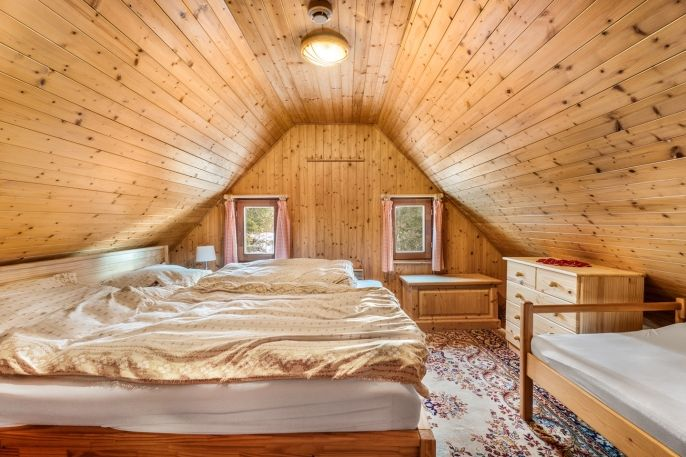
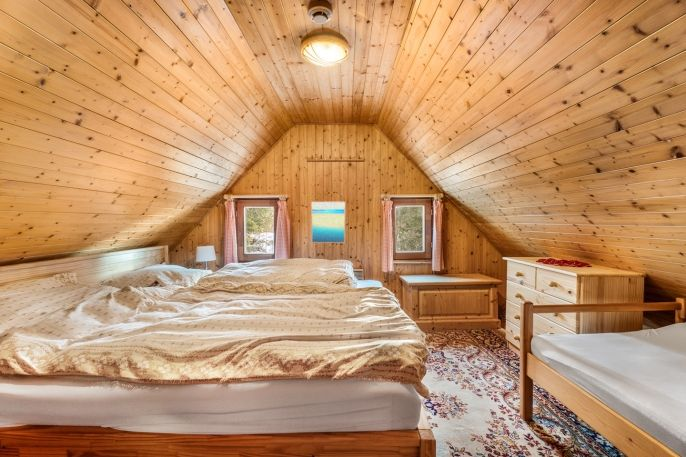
+ wall art [310,201,346,244]
